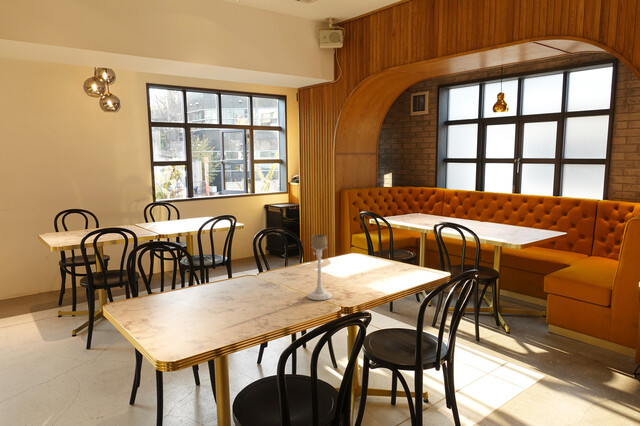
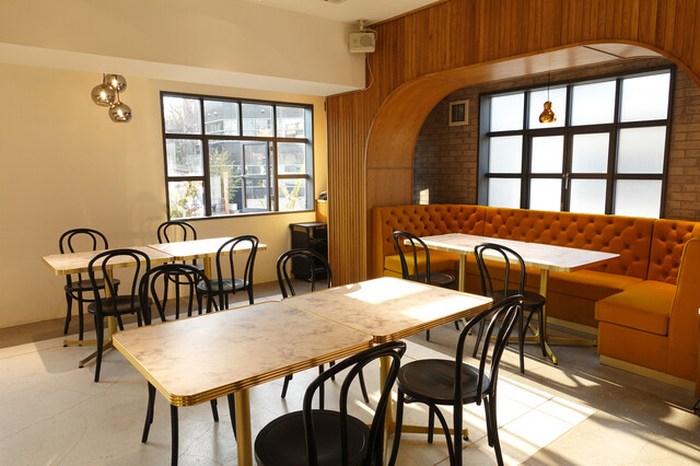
- candle holder [306,233,333,301]
